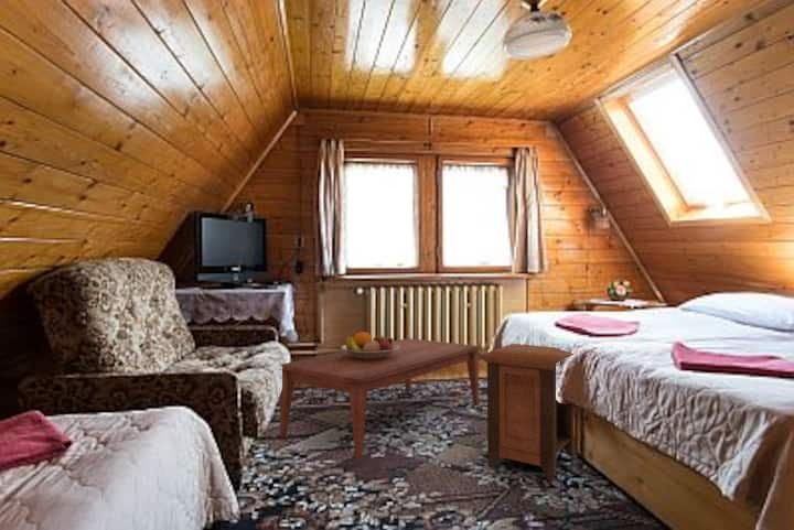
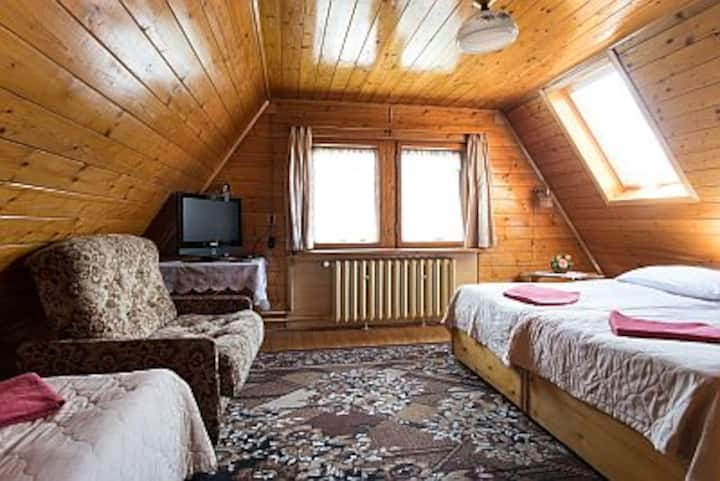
- coffee table [279,337,480,463]
- fruit bowl [340,331,399,359]
- nightstand [479,343,577,482]
